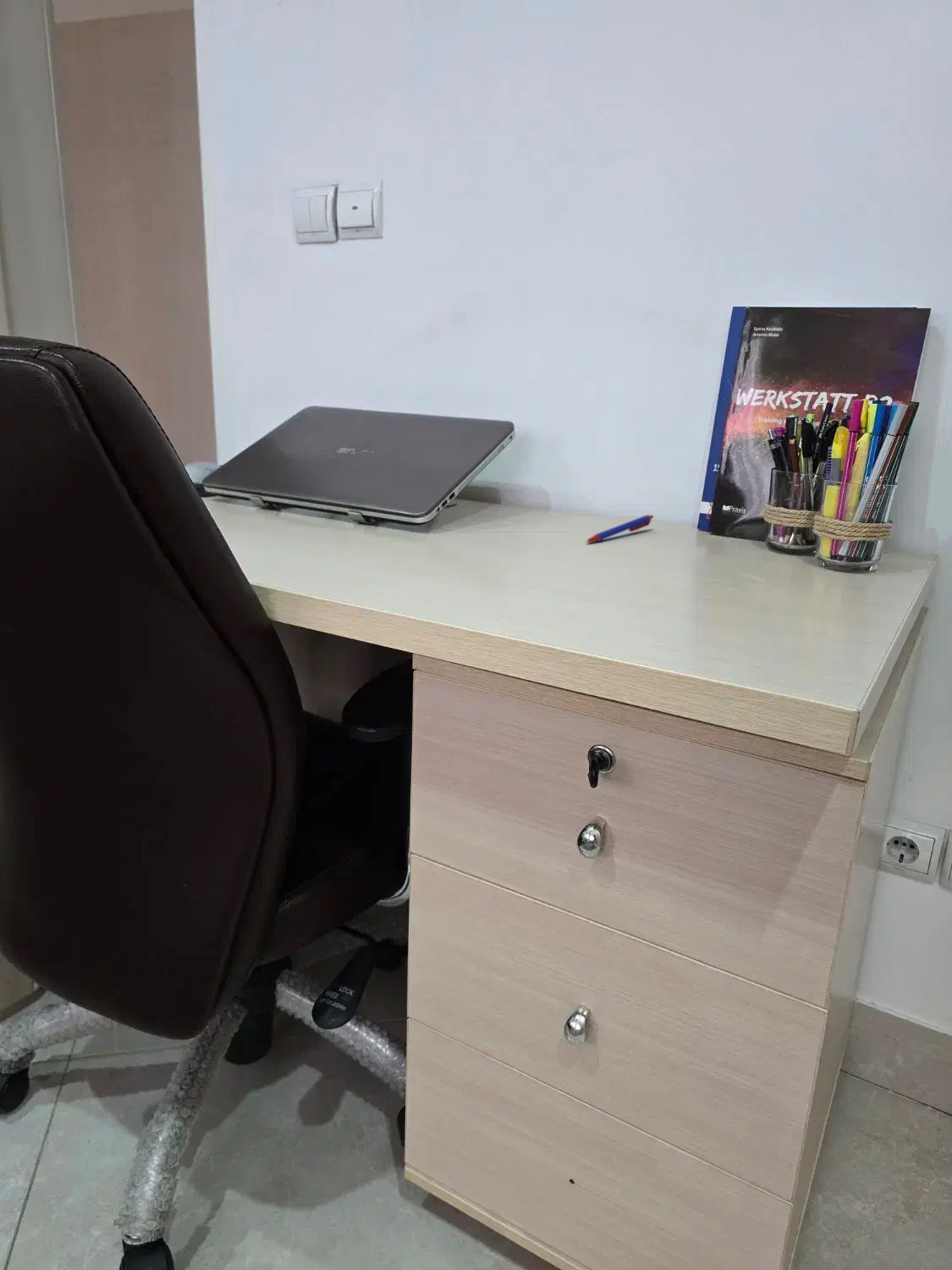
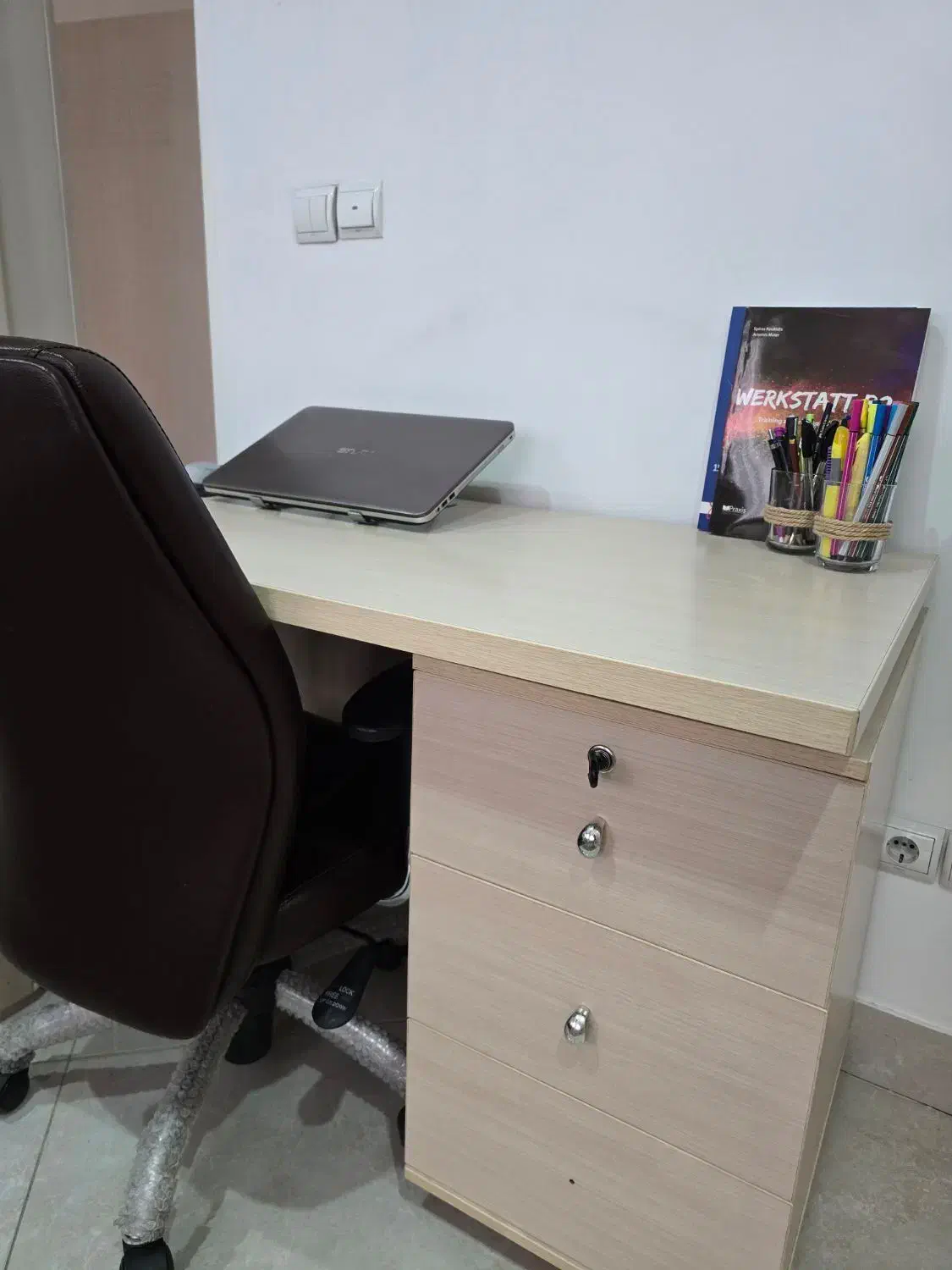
- pen [585,514,654,544]
